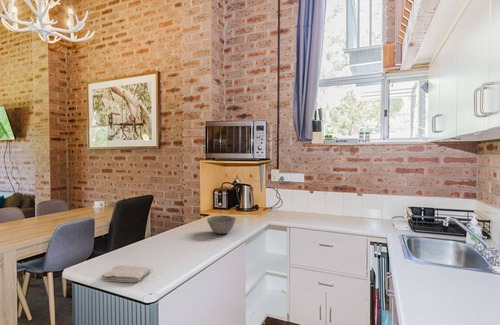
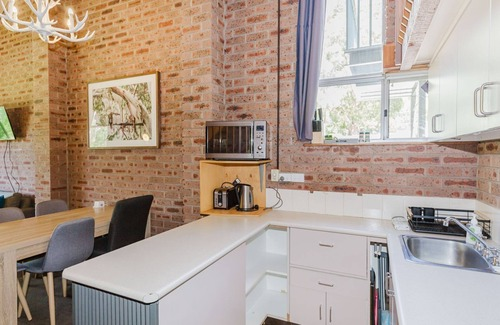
- bowl [206,215,237,235]
- washcloth [100,264,151,283]
